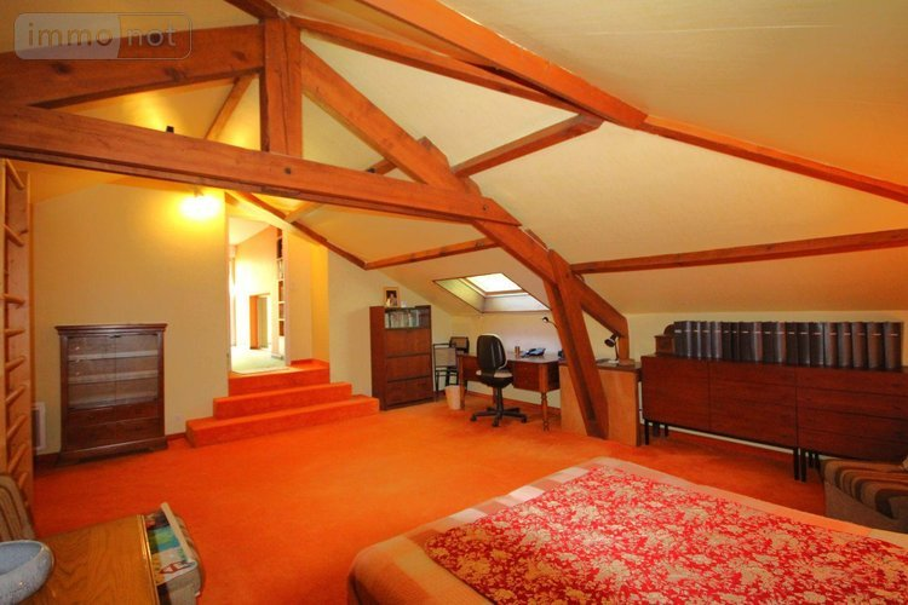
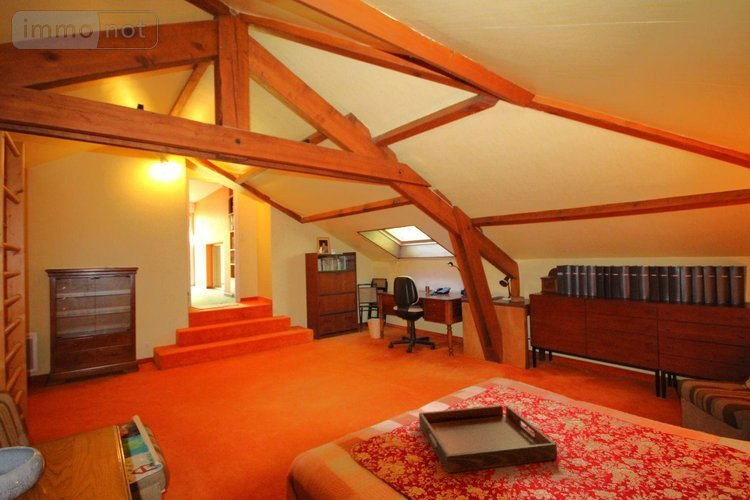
+ serving tray [418,404,558,474]
